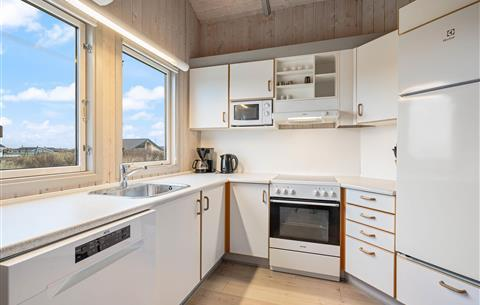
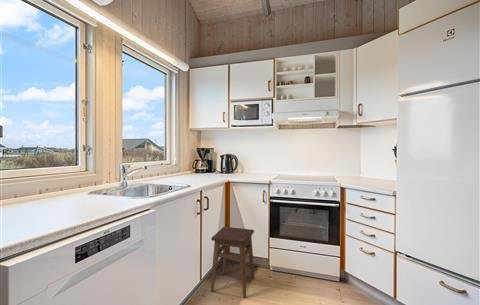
+ stool [210,226,255,299]
